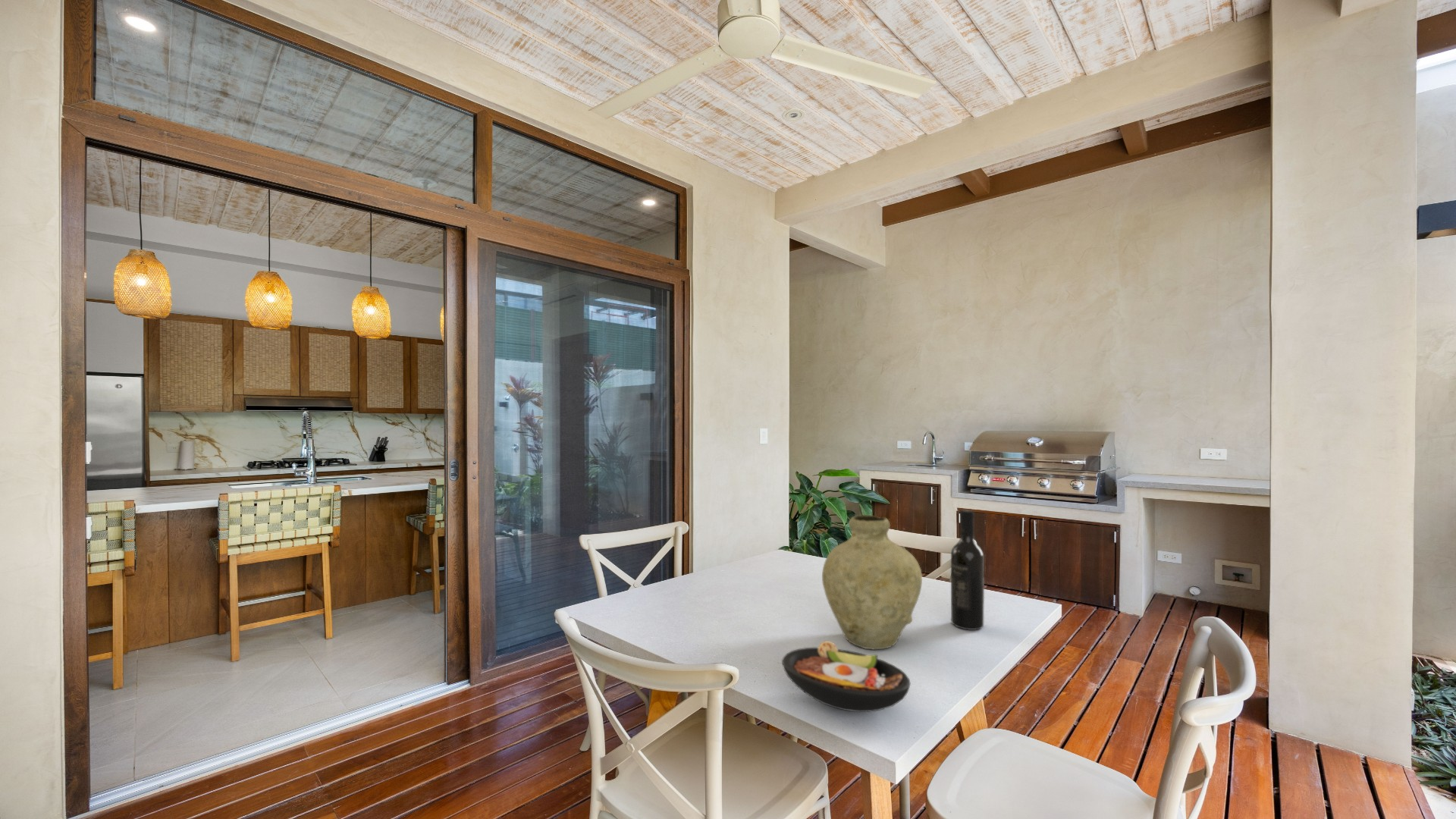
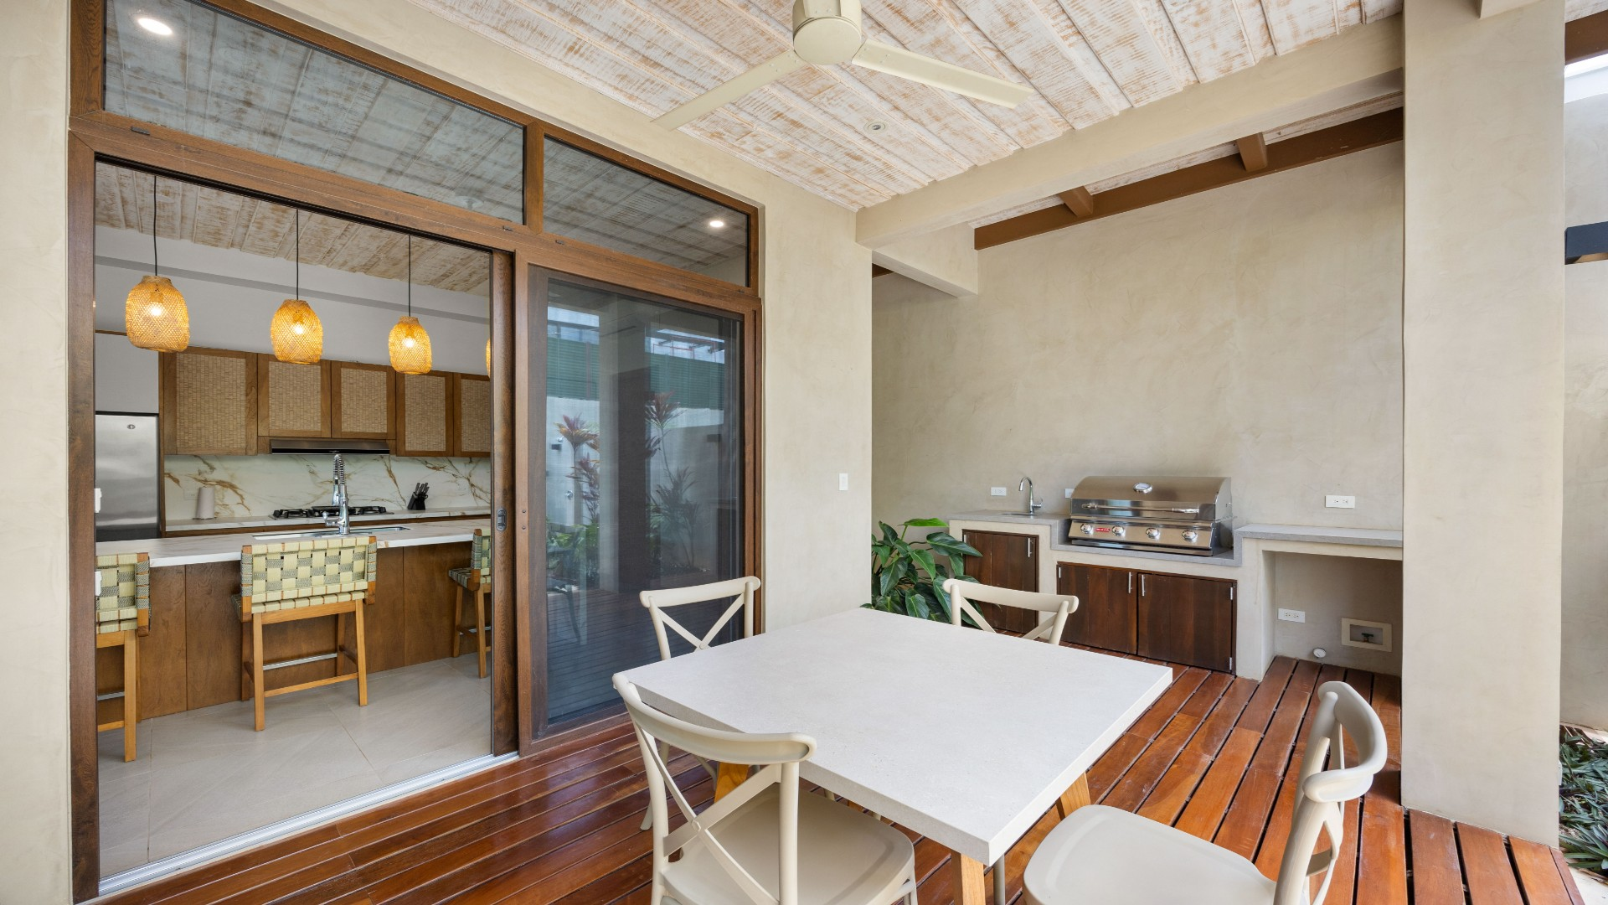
- vase [821,514,923,650]
- wine bottle [950,509,985,631]
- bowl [781,641,912,713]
